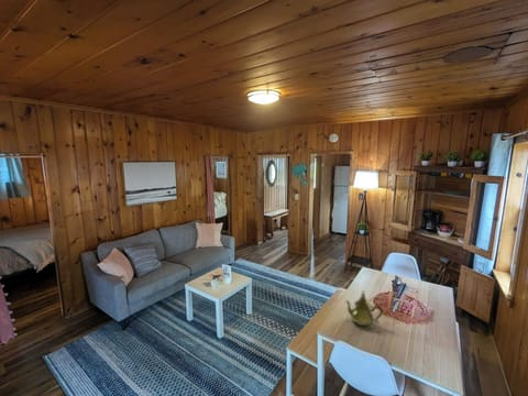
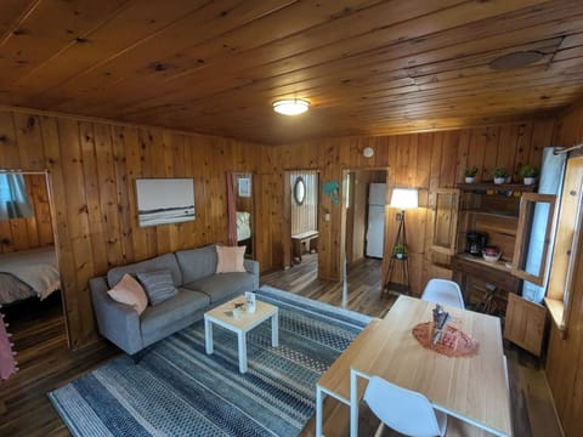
- teapot [344,289,384,327]
